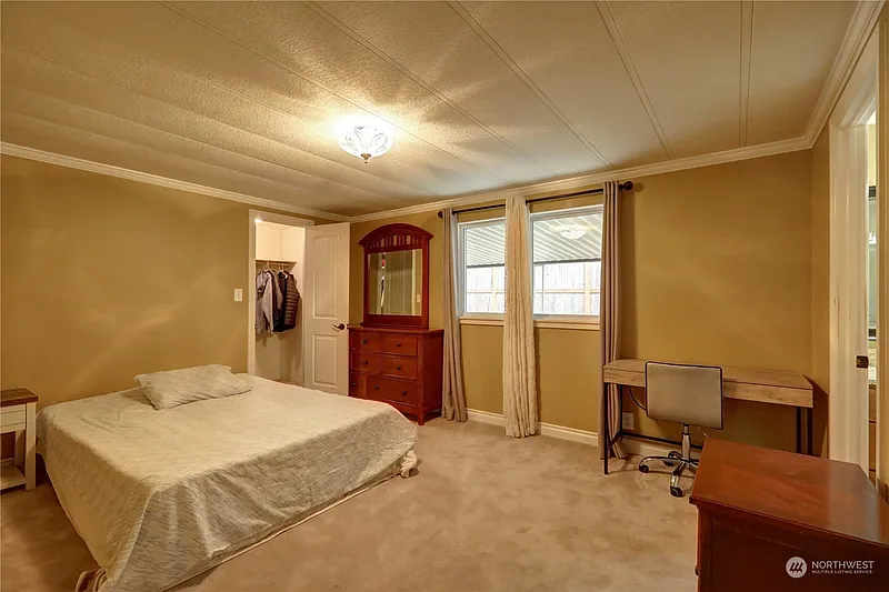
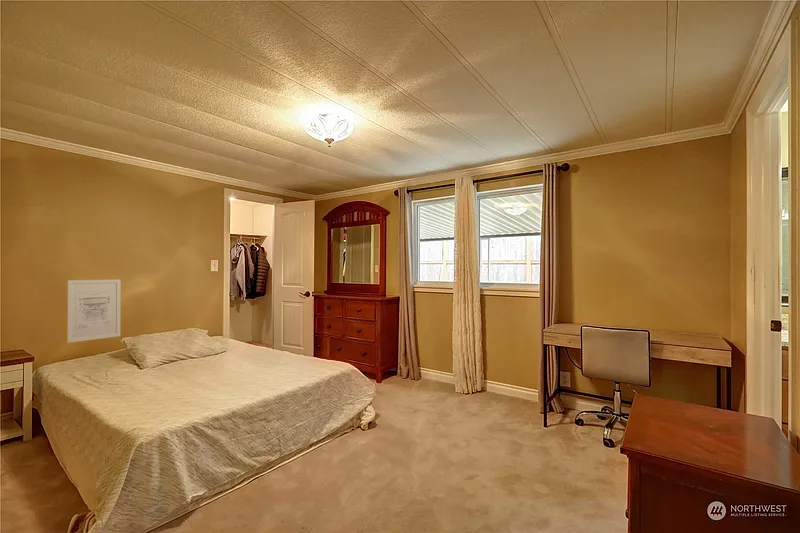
+ wall art [66,278,122,344]
